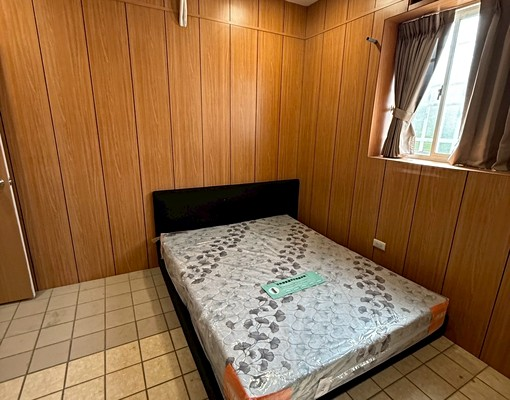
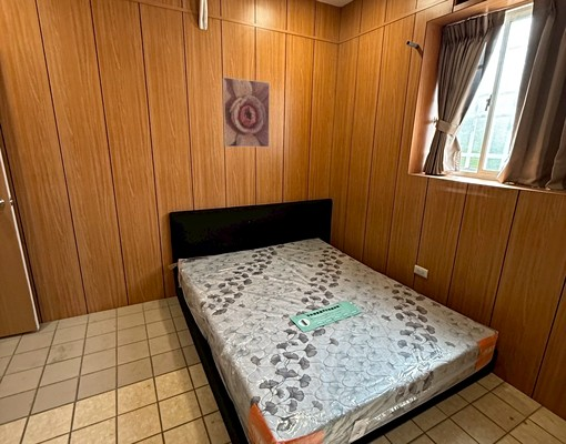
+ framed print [221,77,271,148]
